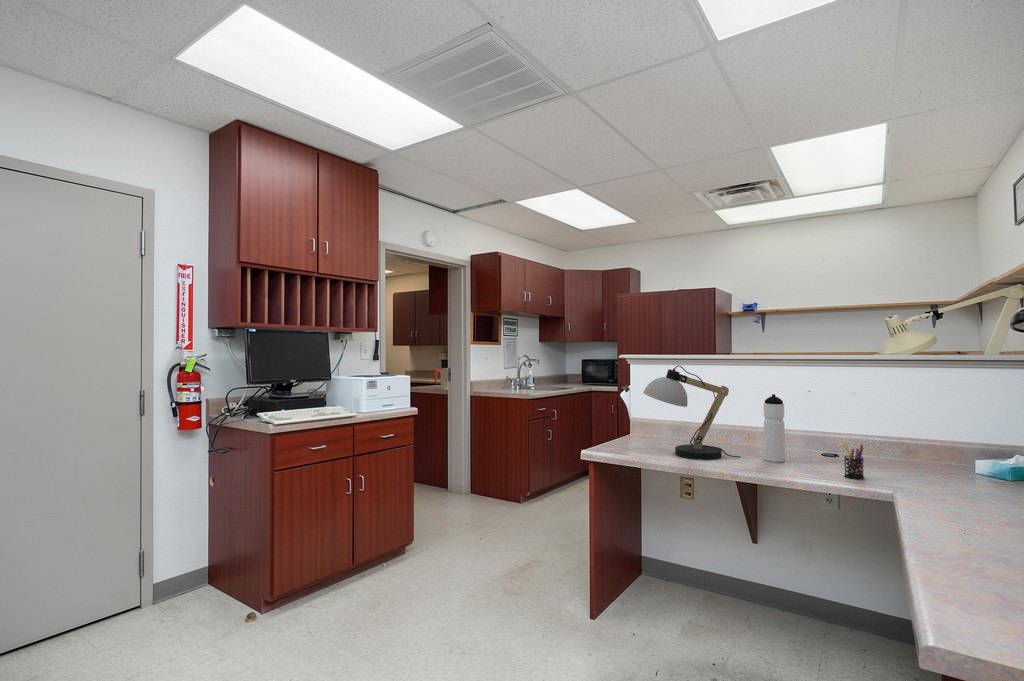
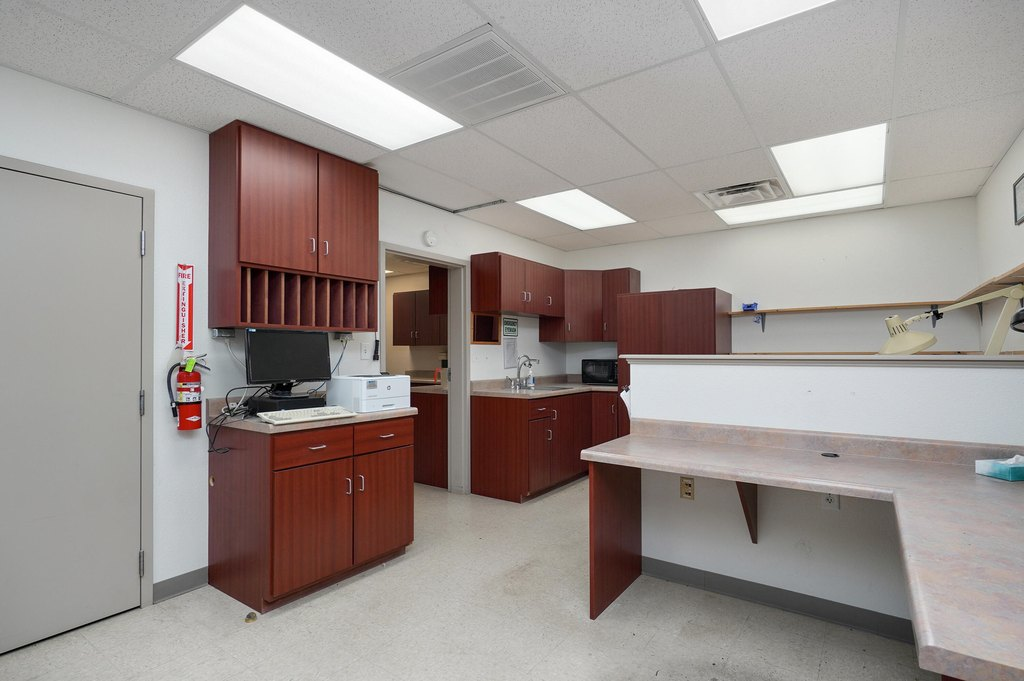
- desk lamp [642,364,741,461]
- water bottle [763,393,786,463]
- pen holder [843,443,865,480]
